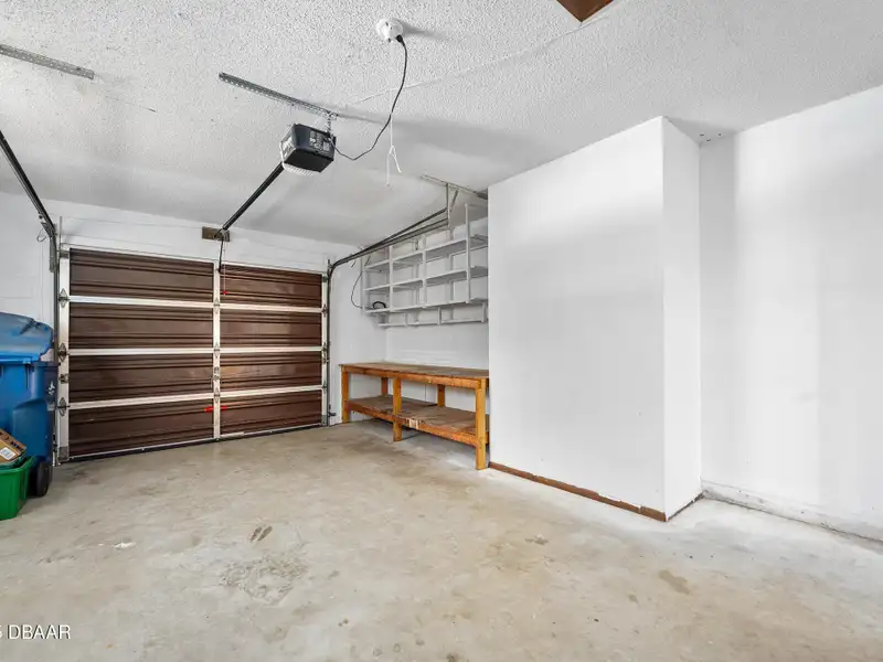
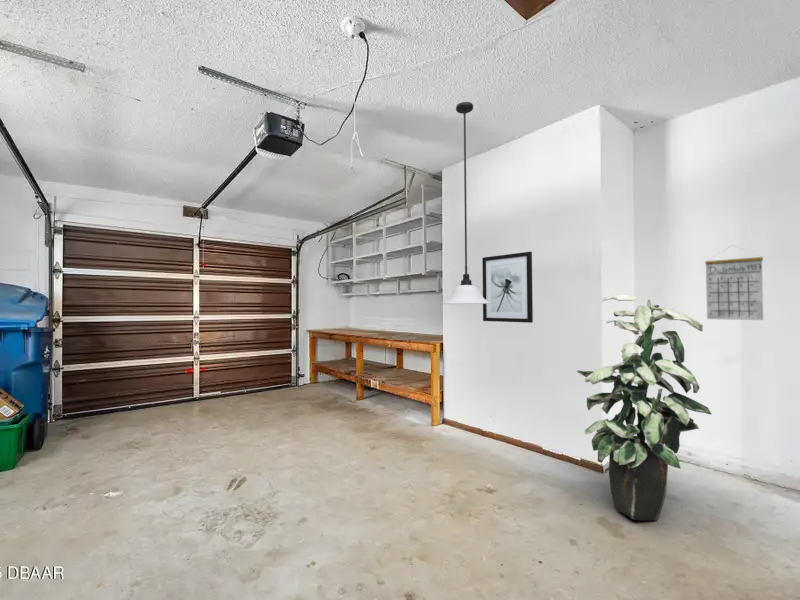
+ calendar [704,244,764,321]
+ light fixture [441,101,491,305]
+ wall art [481,251,534,324]
+ indoor plant [576,294,712,522]
